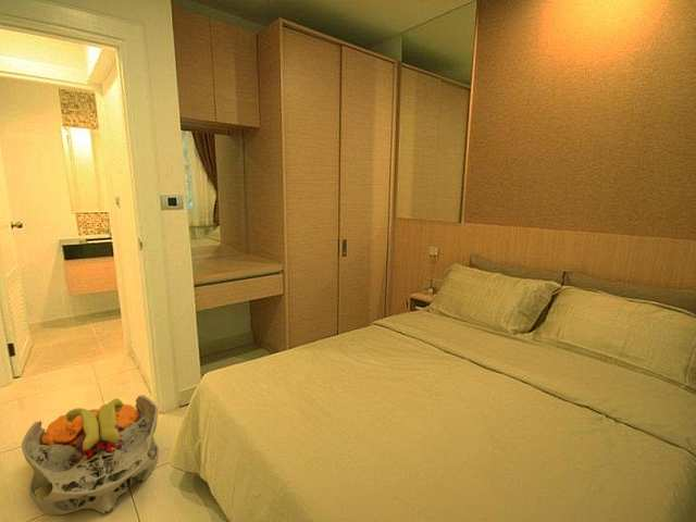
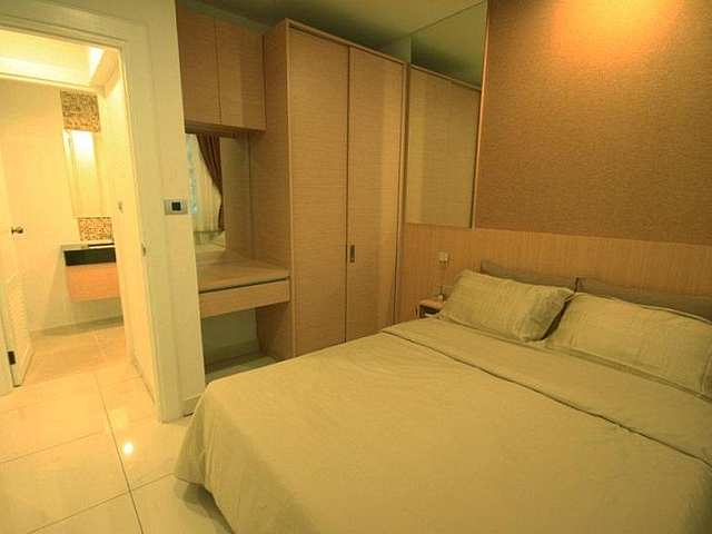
- fruit bowl [21,394,160,515]
